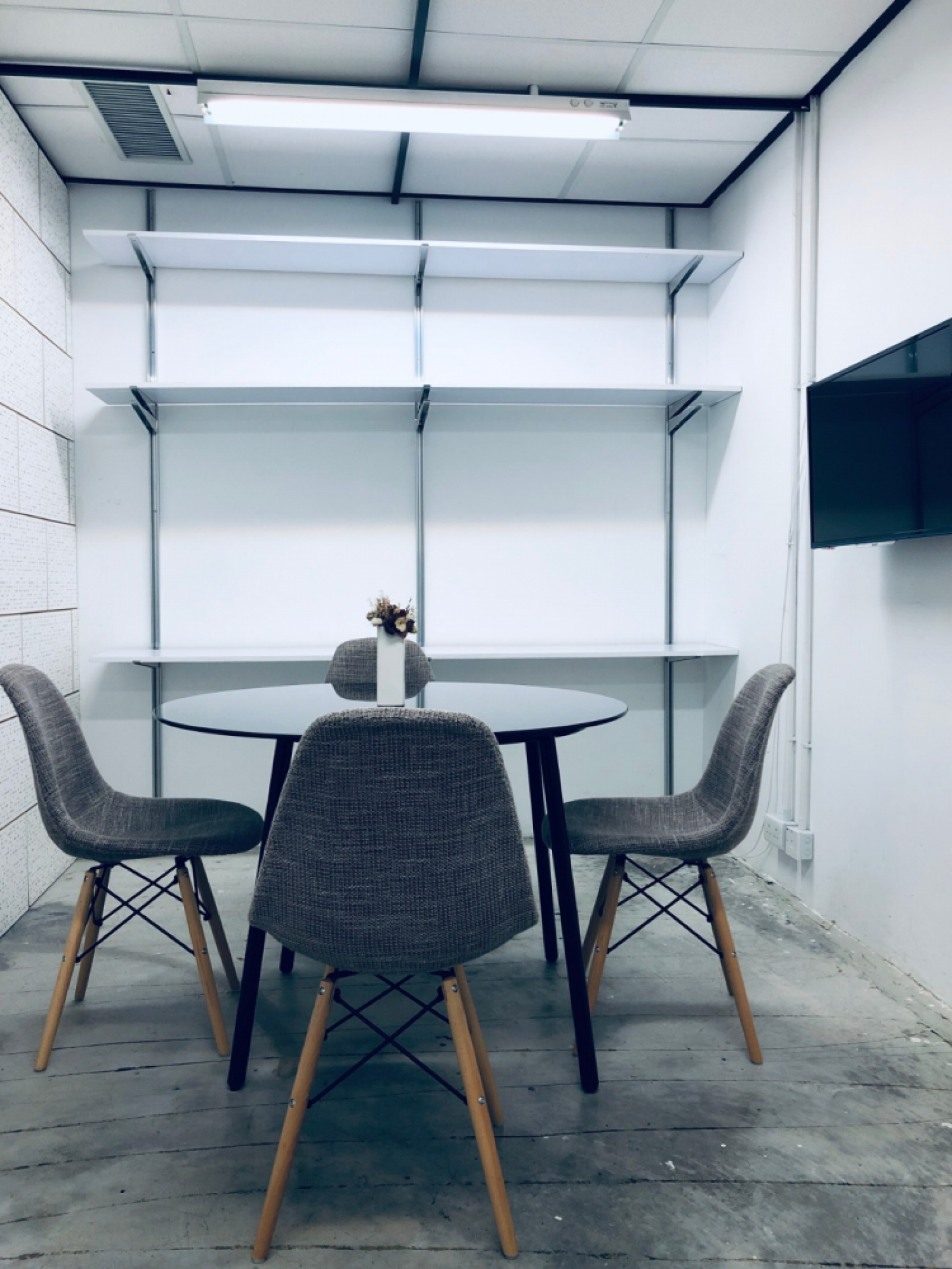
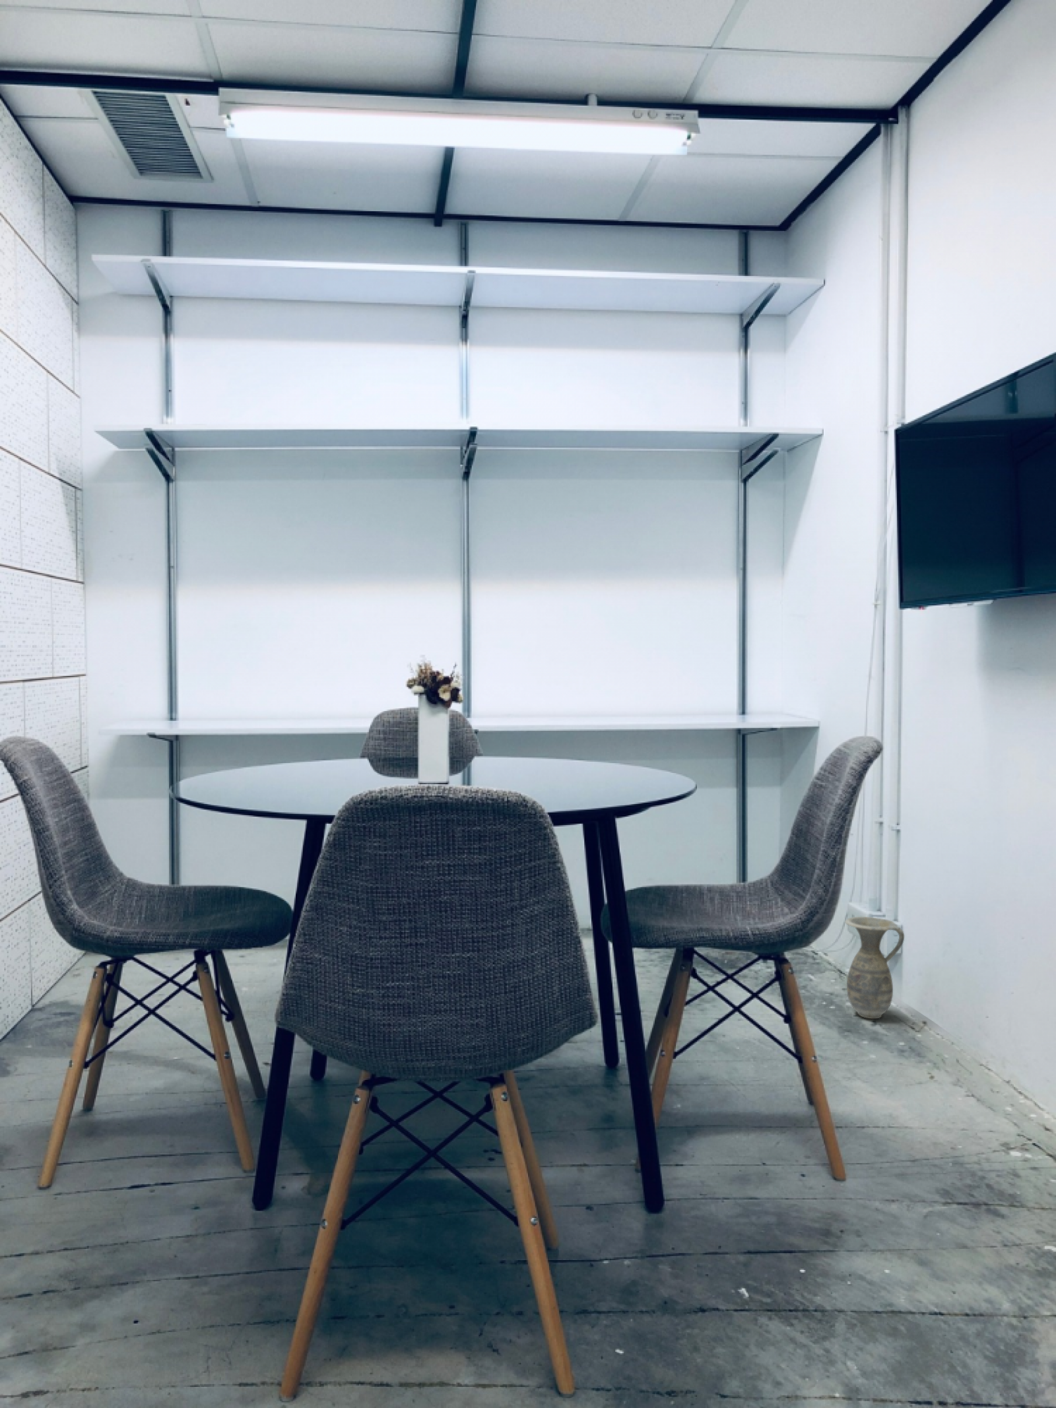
+ ceramic jug [844,916,905,1020]
